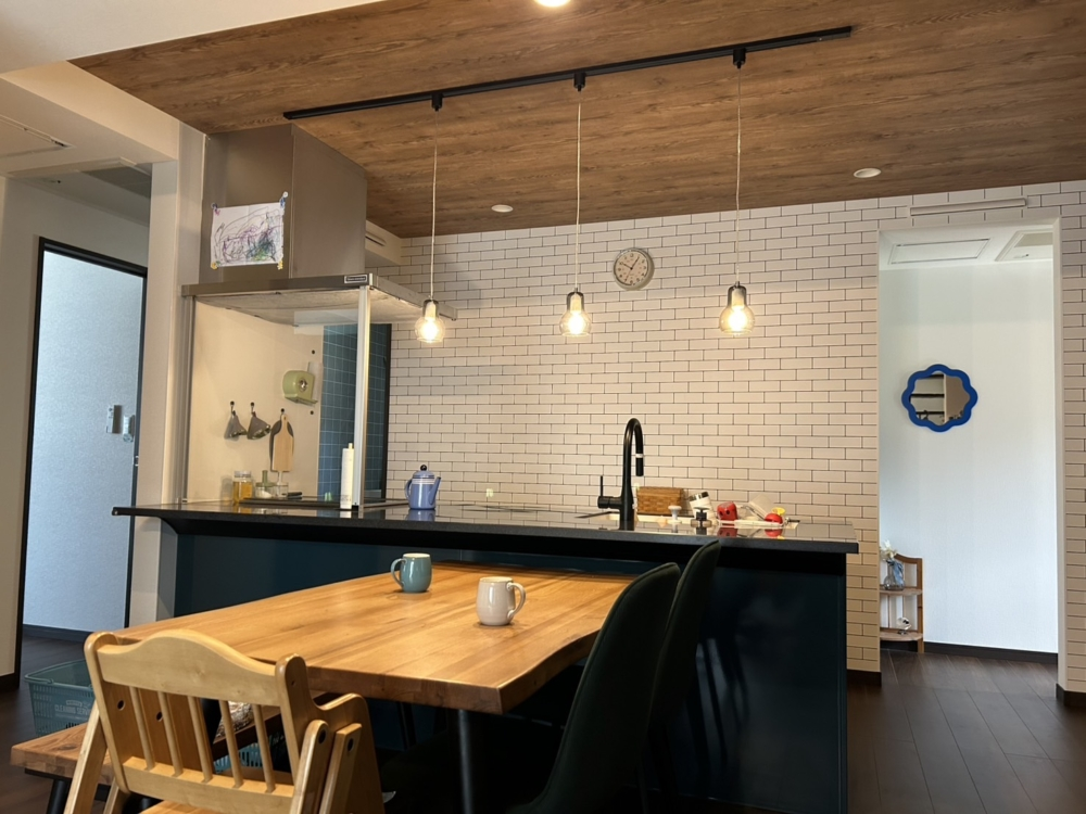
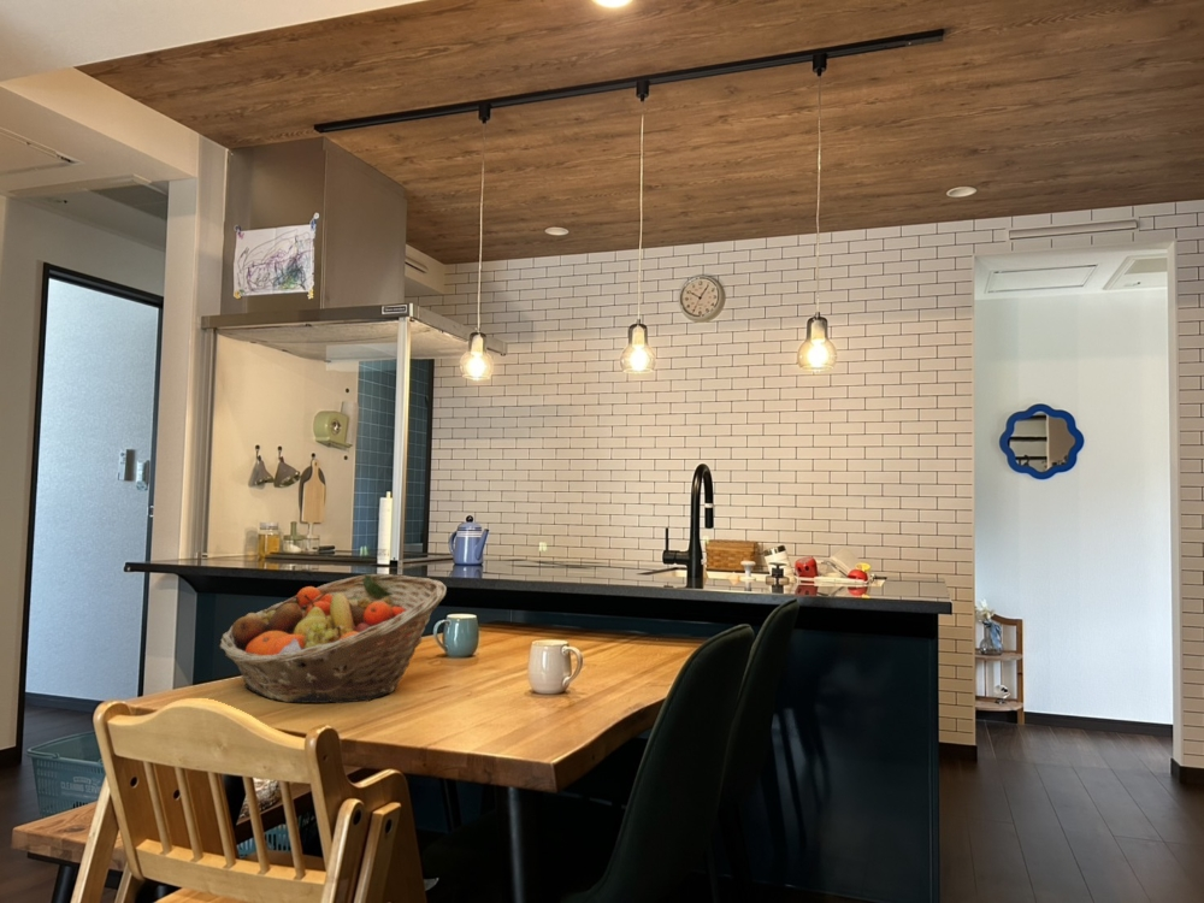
+ fruit basket [218,573,448,704]
